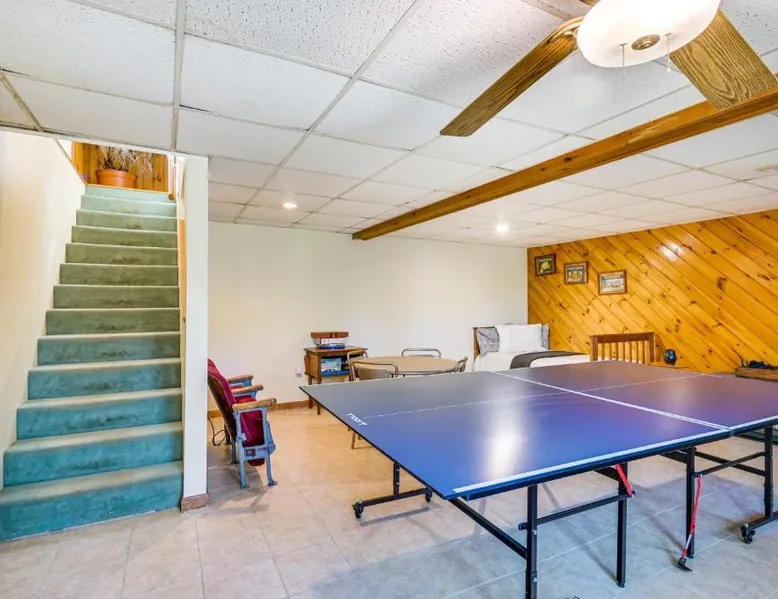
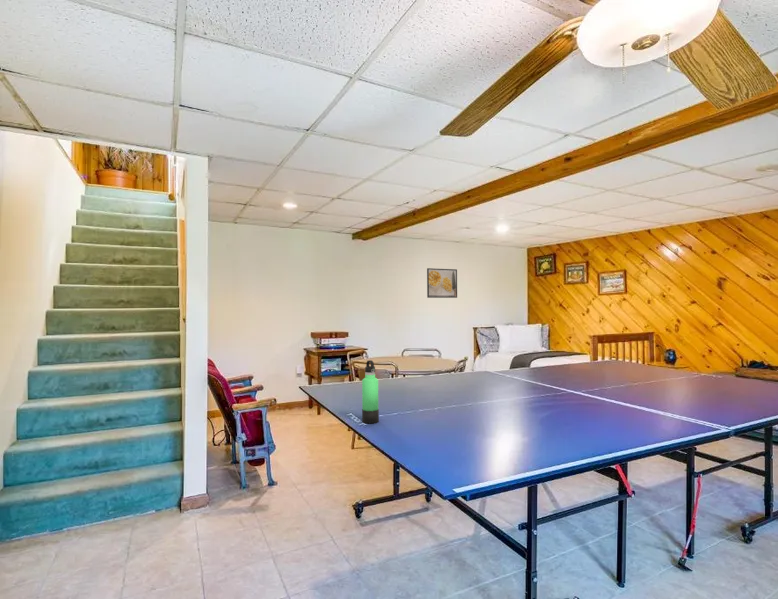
+ thermos bottle [361,359,380,424]
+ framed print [426,267,458,299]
